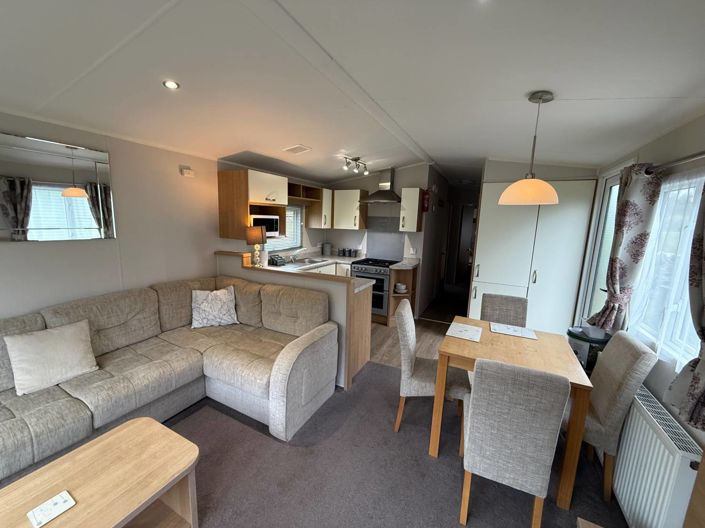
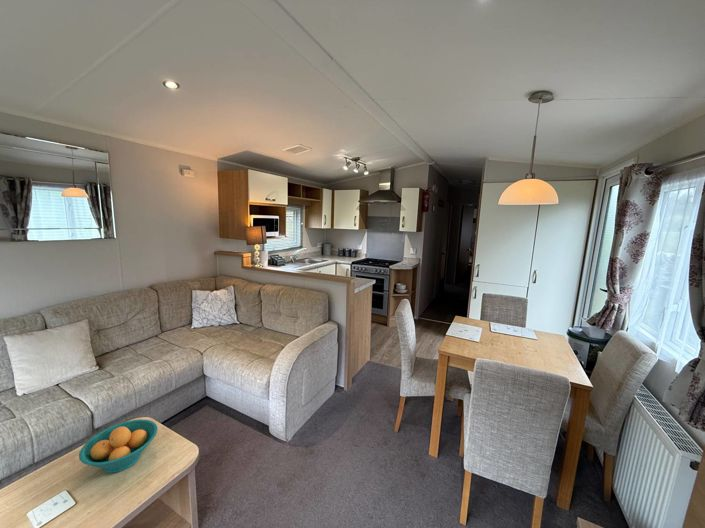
+ fruit bowl [78,418,159,474]
